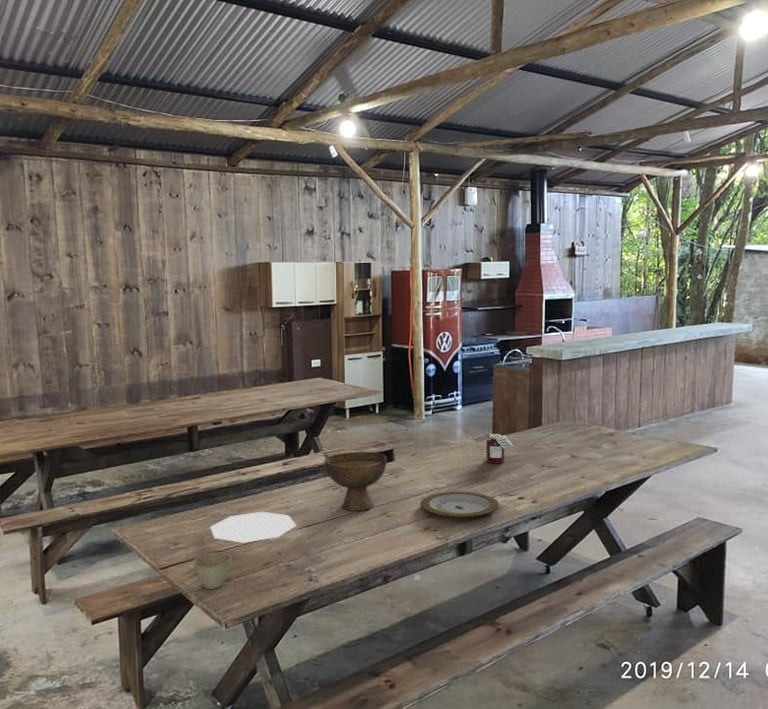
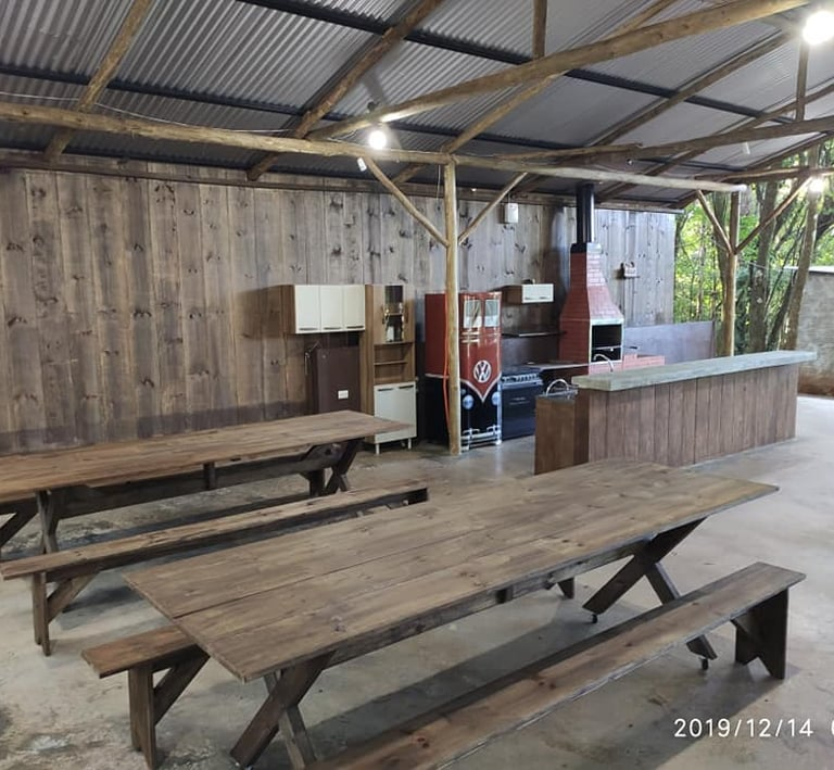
- flower pot [192,552,232,590]
- plate [420,491,500,519]
- bowl [323,451,388,512]
- jar [485,433,514,465]
- plate [209,511,297,544]
